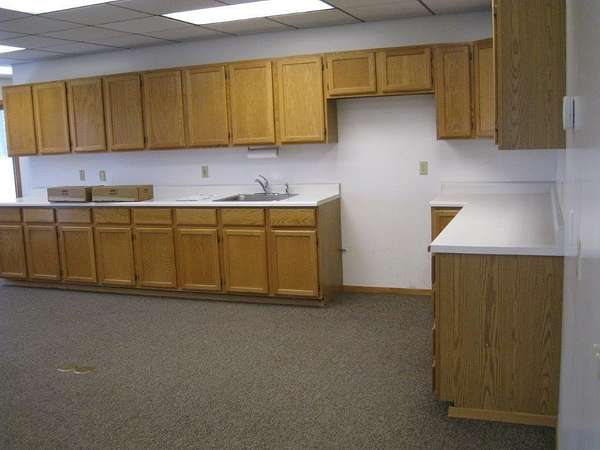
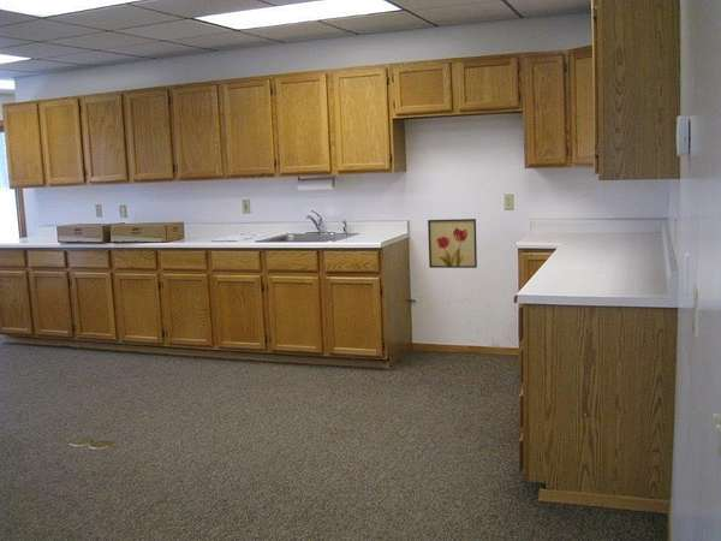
+ wall art [427,218,478,269]
